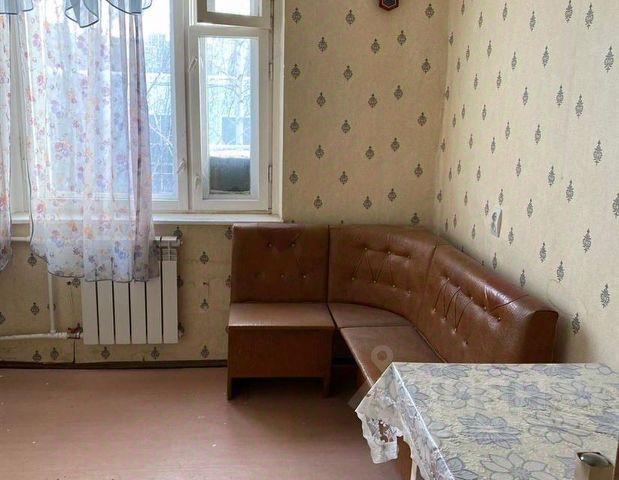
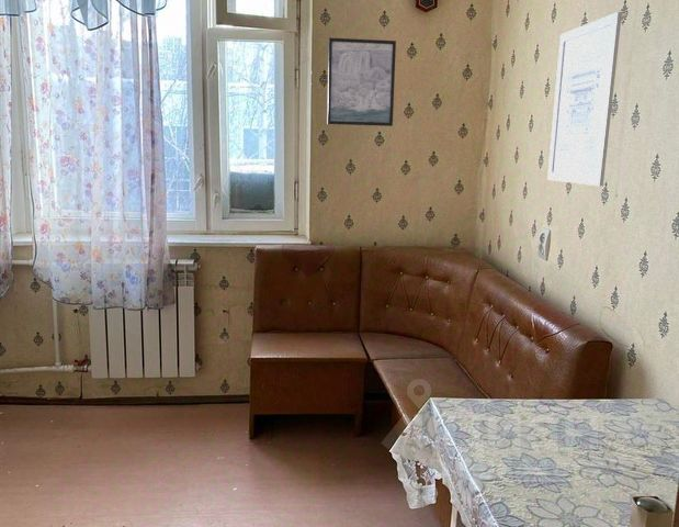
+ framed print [326,37,397,127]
+ wall art [546,11,623,187]
